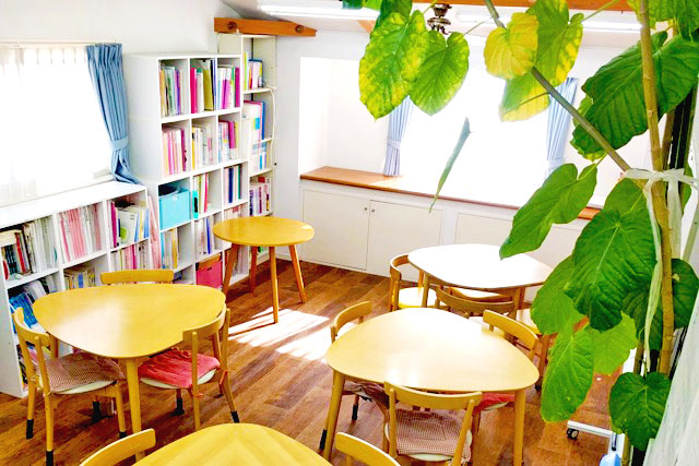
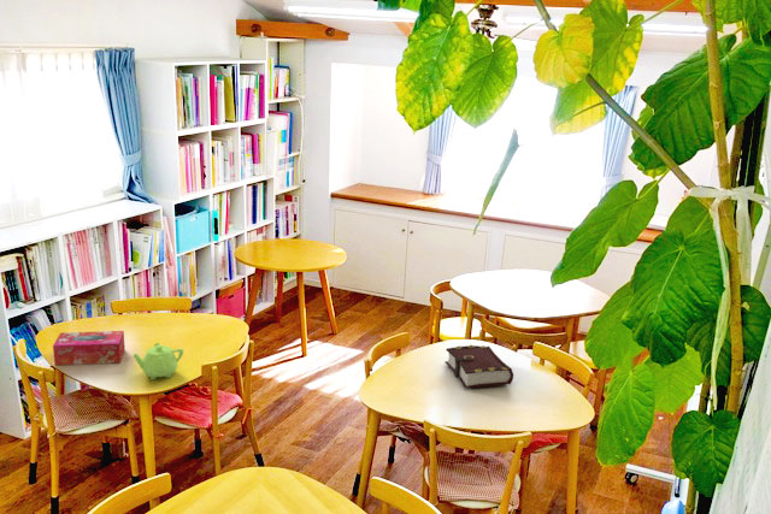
+ teapot [131,342,184,380]
+ tissue box [52,330,126,366]
+ book [443,344,514,389]
